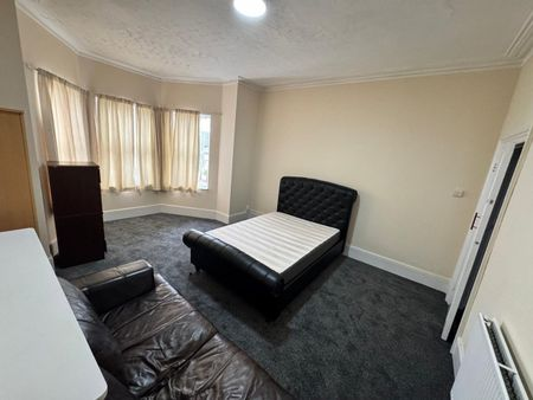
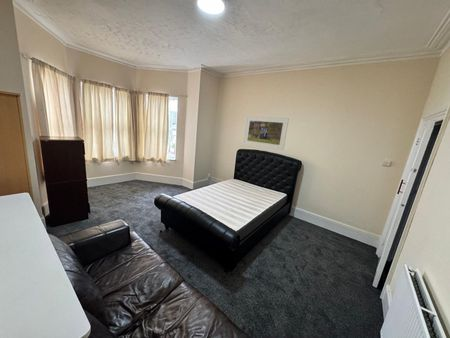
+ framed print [242,115,290,151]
